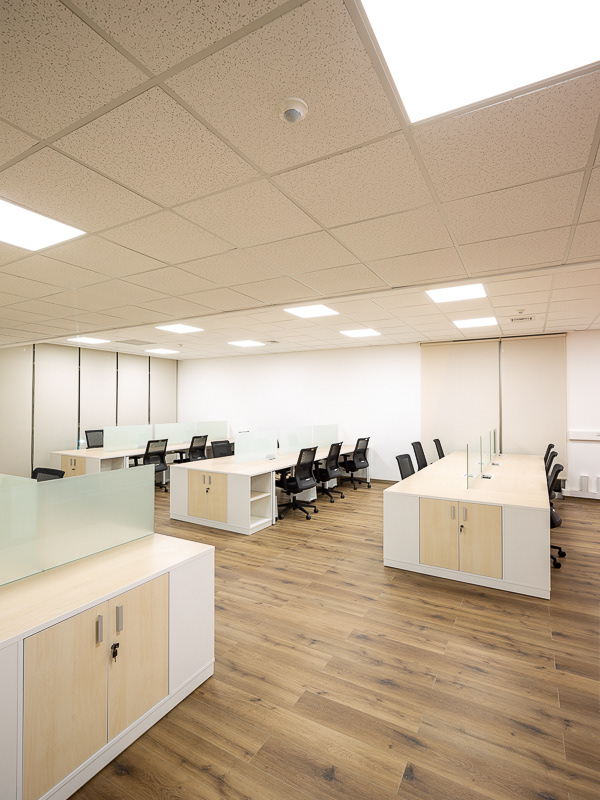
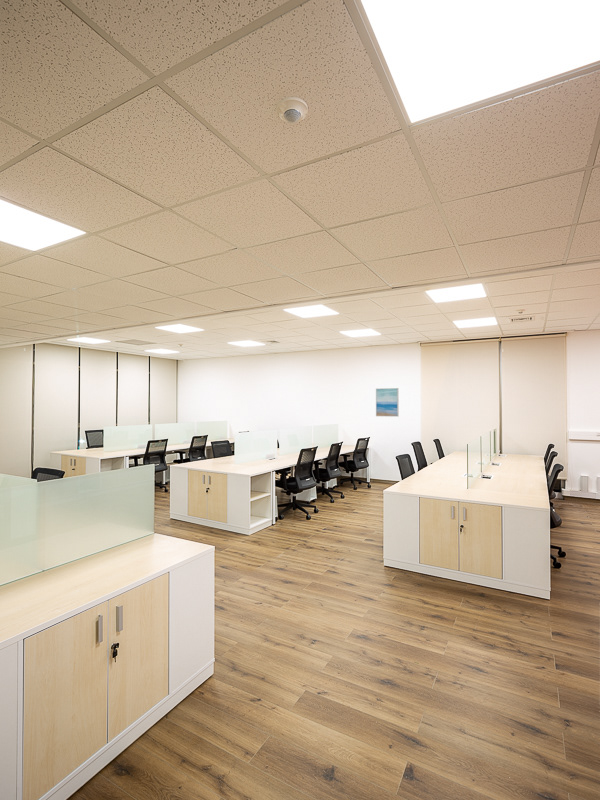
+ wall art [375,387,399,417]
